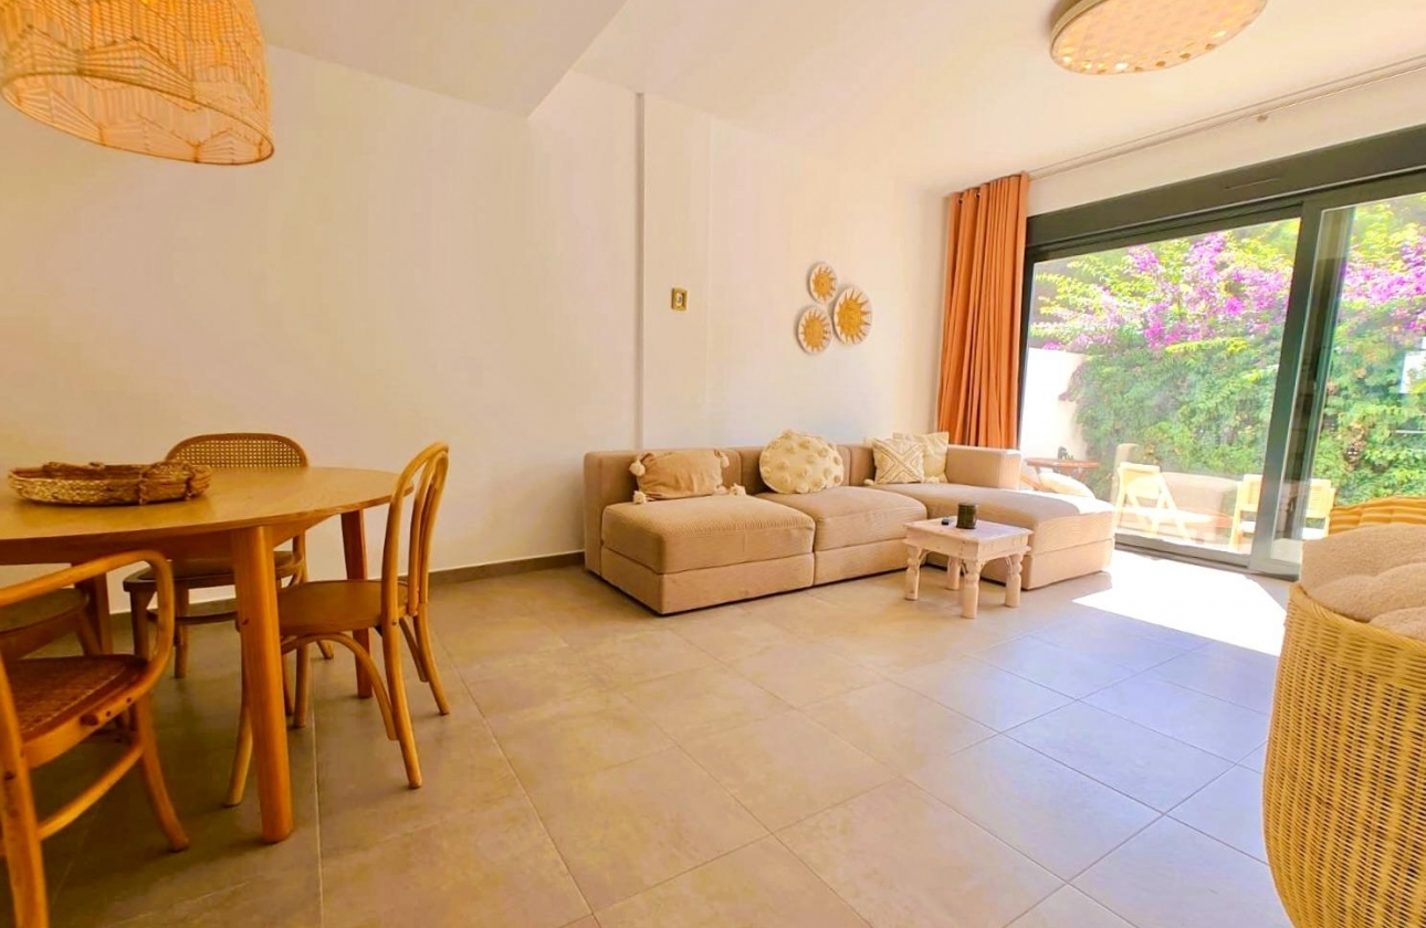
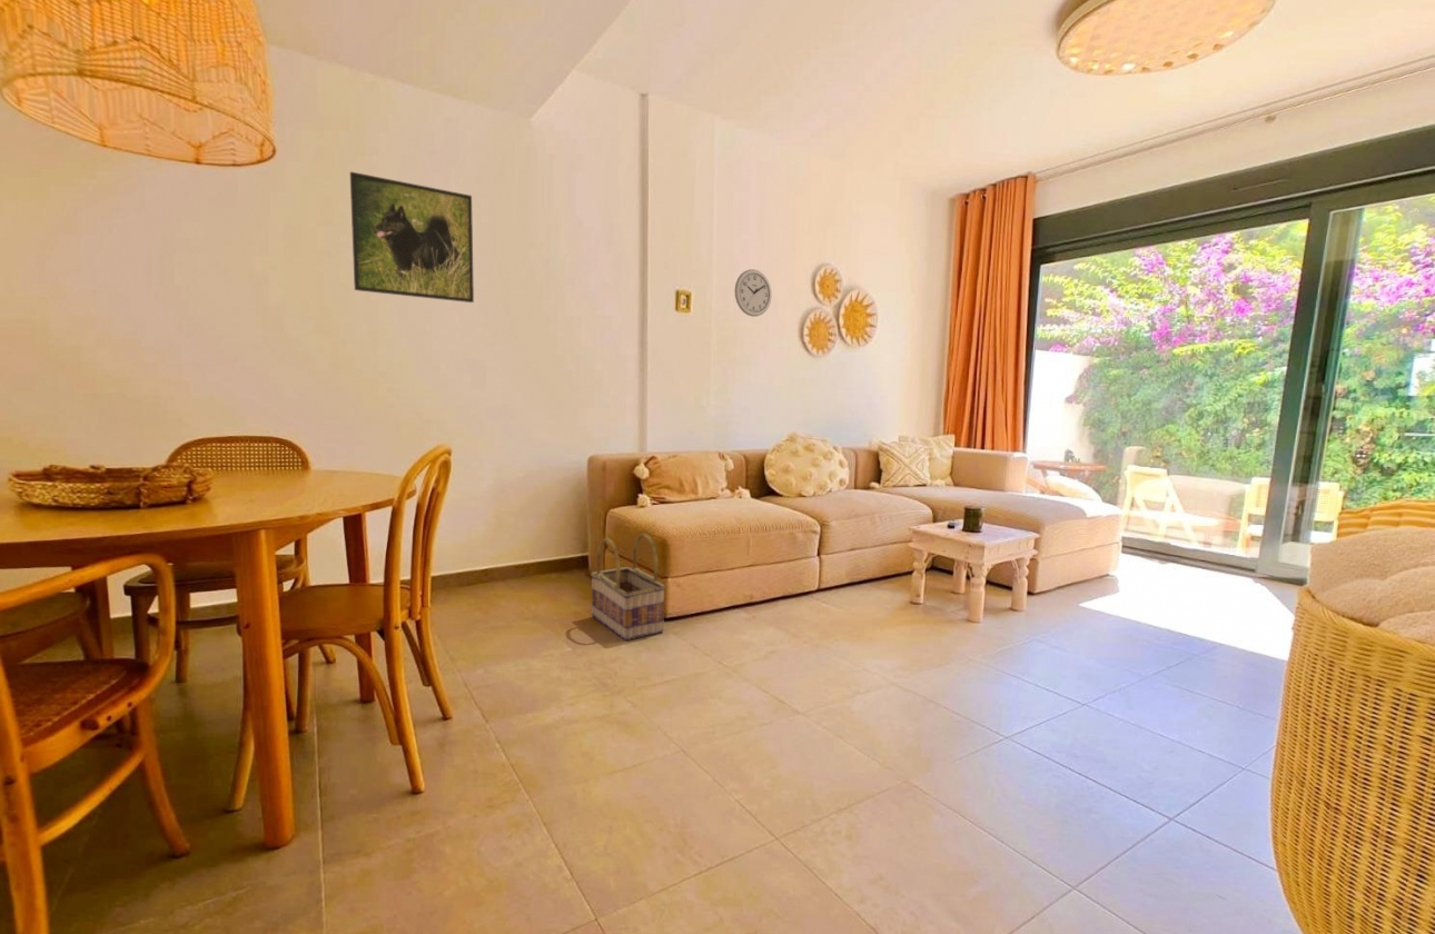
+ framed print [349,170,475,304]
+ basket [590,533,666,642]
+ wall clock [734,268,773,318]
